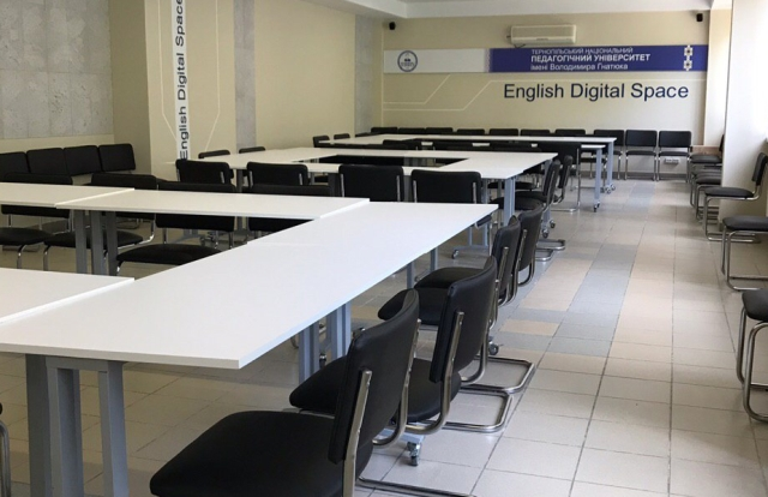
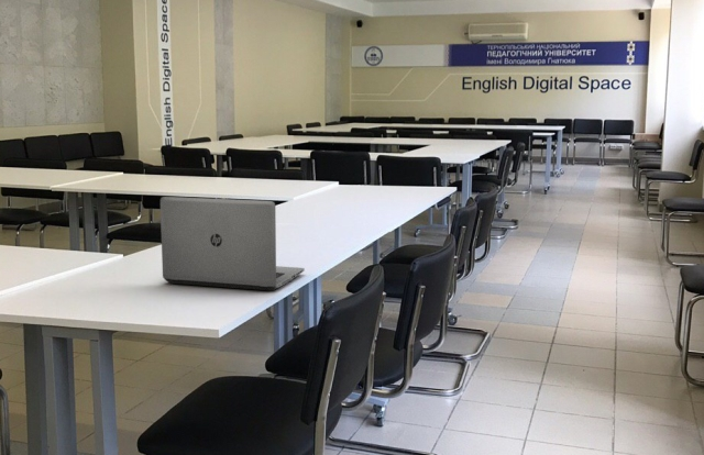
+ laptop [160,196,306,291]
